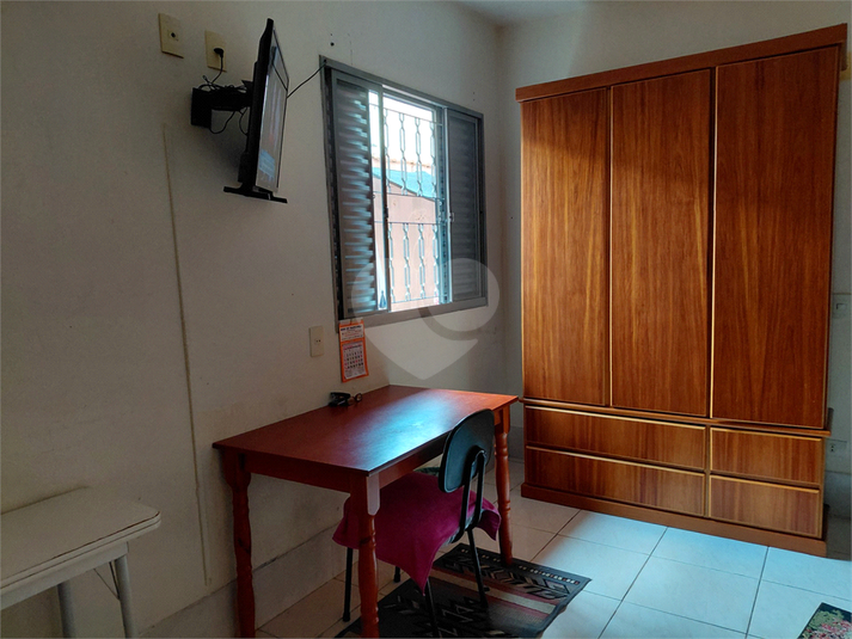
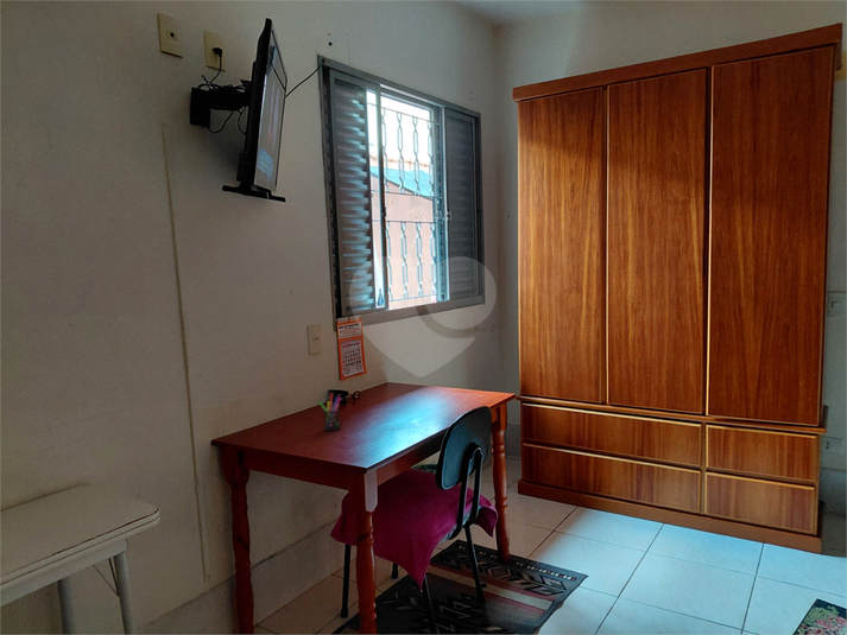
+ pen holder [317,393,342,432]
